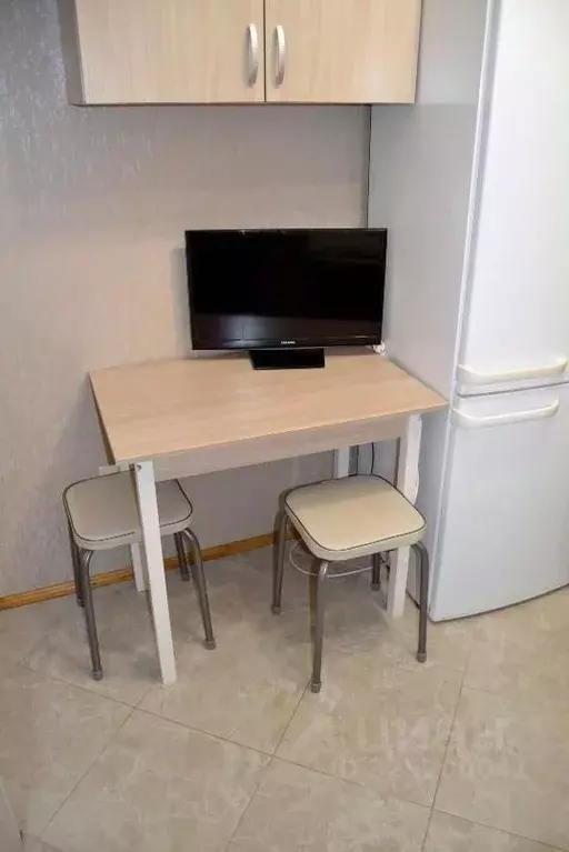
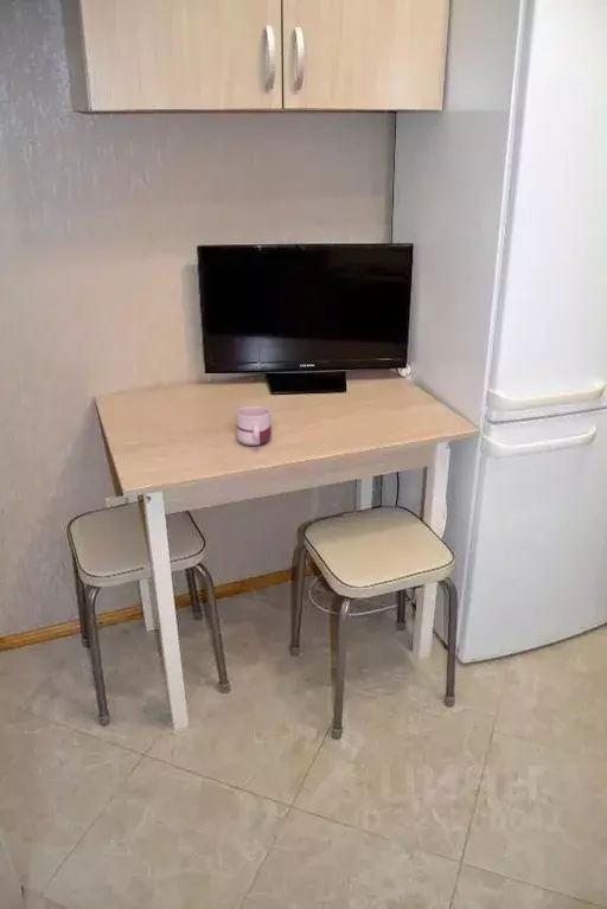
+ mug [235,405,273,447]
